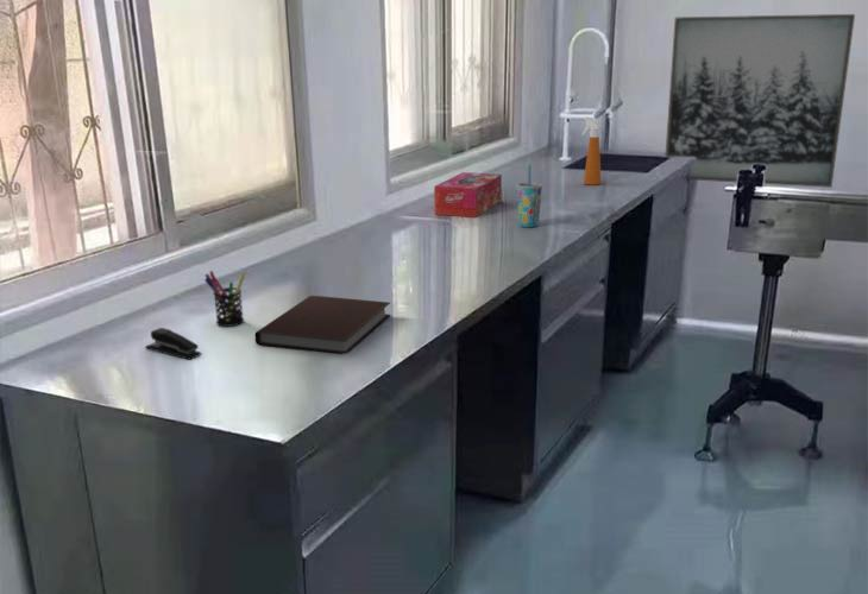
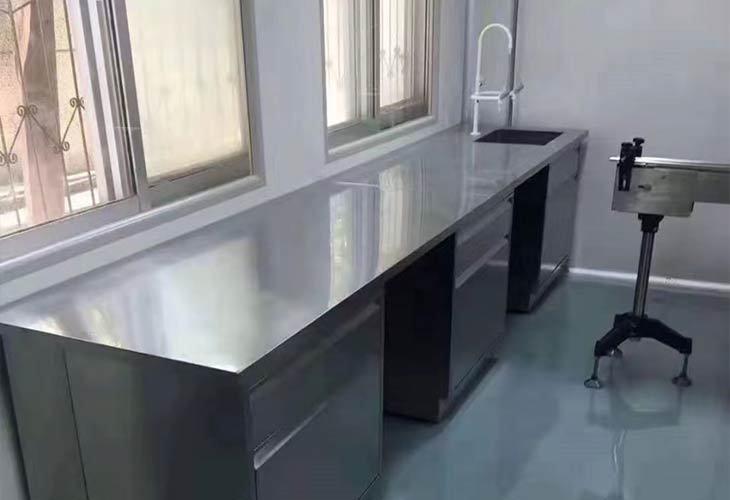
- tissue box [433,171,503,219]
- pen holder [203,270,246,328]
- notebook [253,295,391,355]
- wall art [663,13,856,189]
- spray bottle [580,116,603,187]
- cup [516,163,543,228]
- stapler [144,327,202,361]
